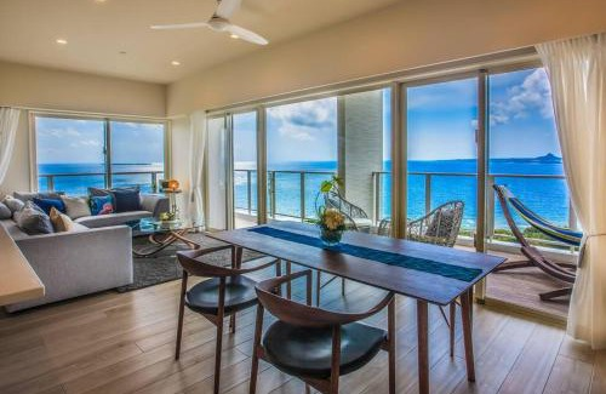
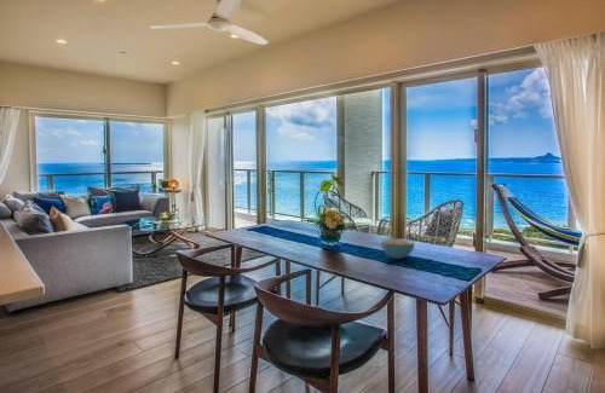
+ cereal bowl [380,238,415,260]
